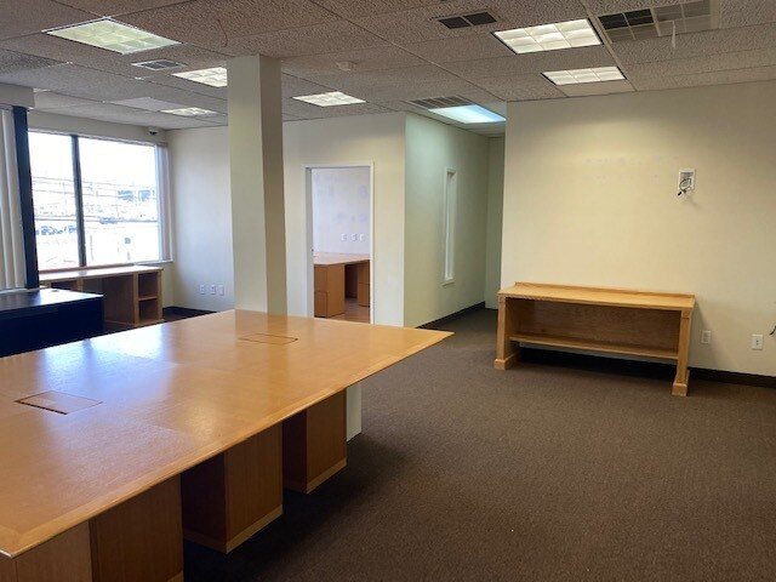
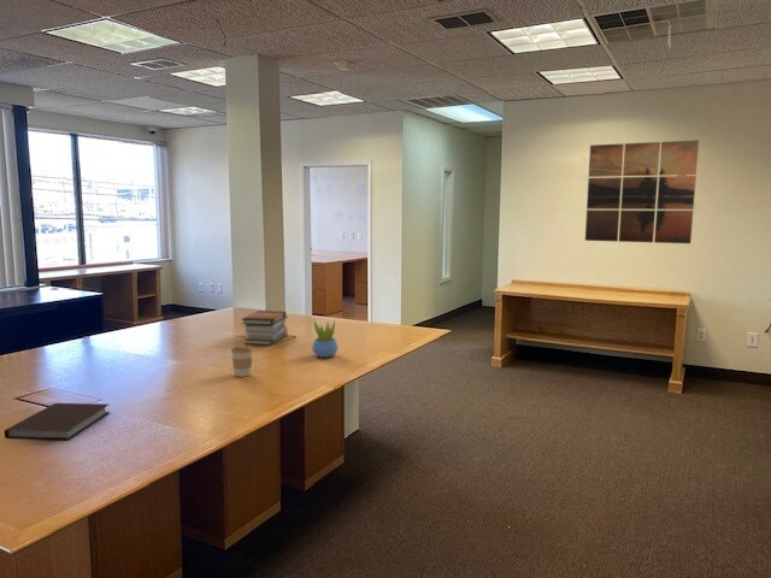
+ notebook [4,402,111,442]
+ wall art [584,138,700,244]
+ book stack [240,309,289,347]
+ succulent plant [311,318,340,359]
+ coffee cup [230,344,254,378]
